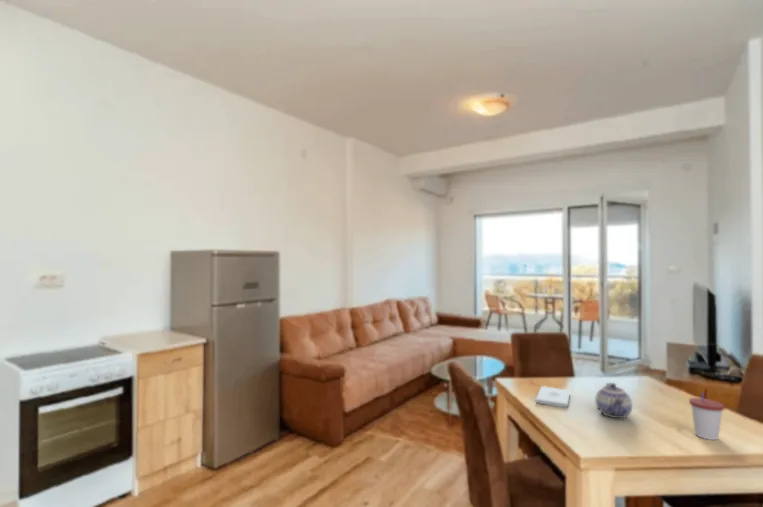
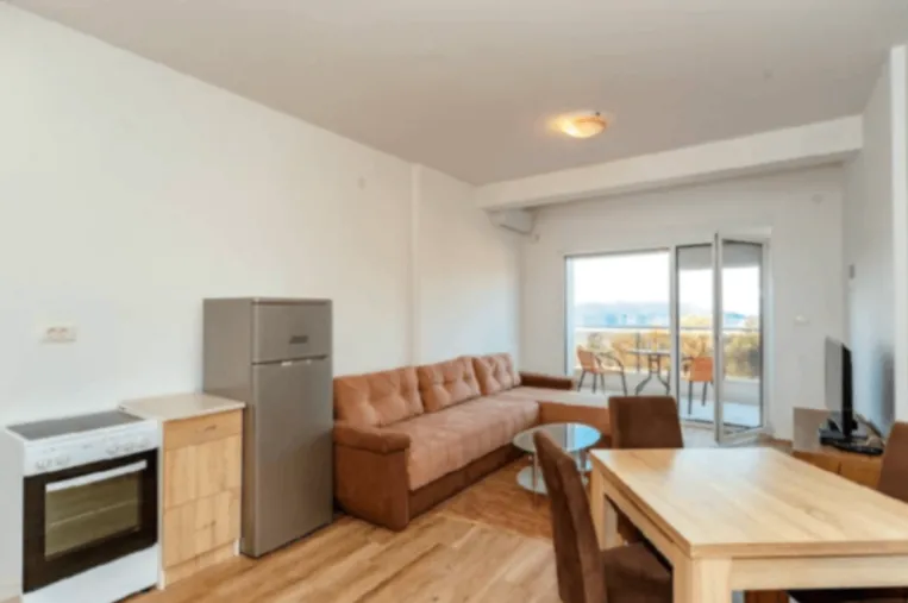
- notepad [535,385,571,408]
- teapot [594,382,633,419]
- cup [688,392,725,441]
